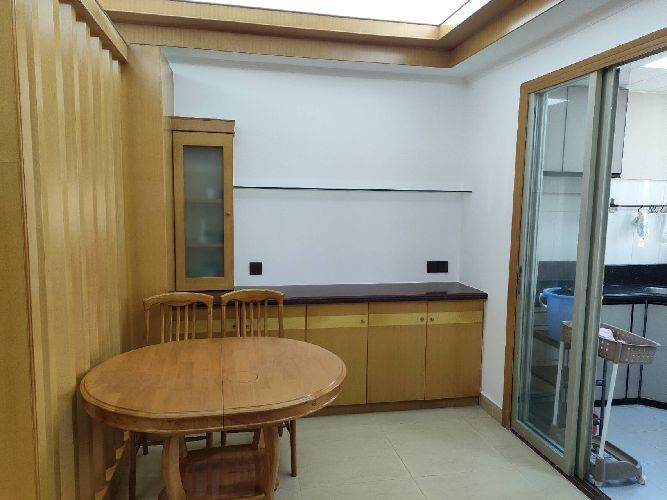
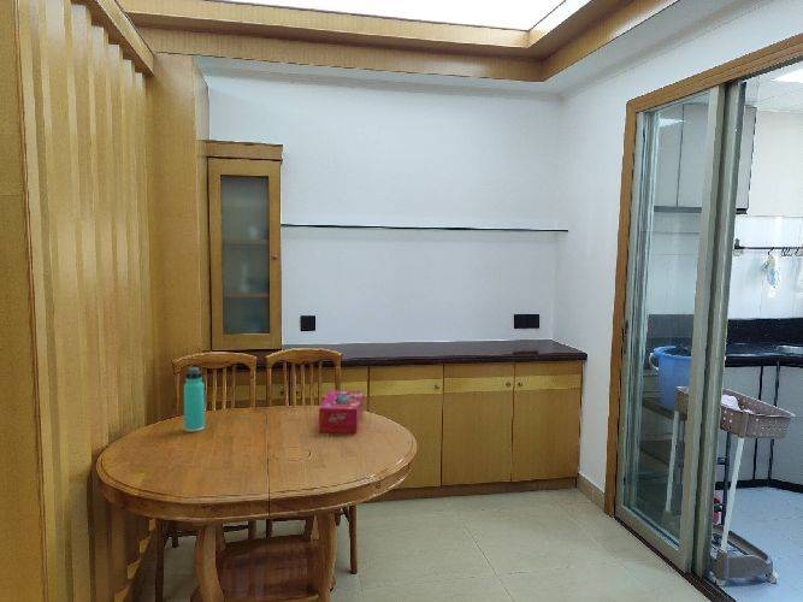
+ tissue box [318,389,365,435]
+ thermos bottle [183,366,206,433]
